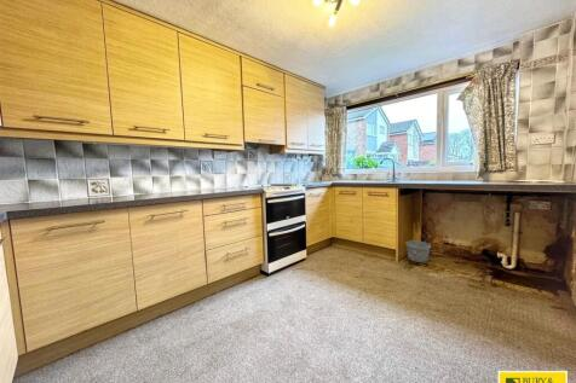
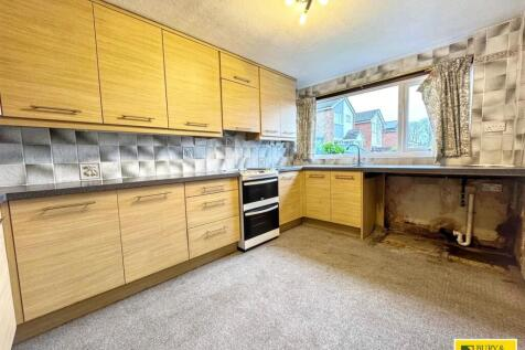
- bucket [404,232,432,263]
